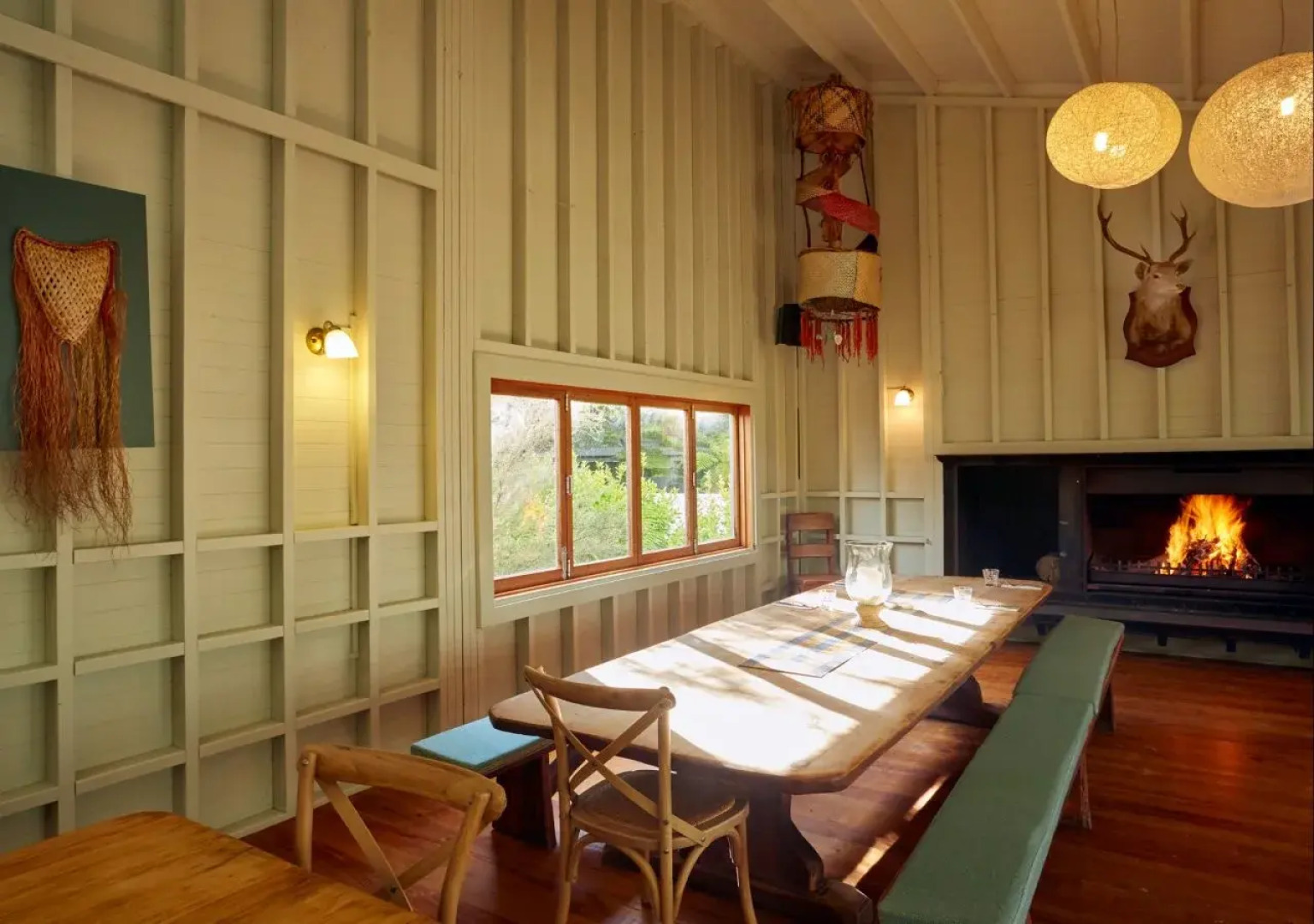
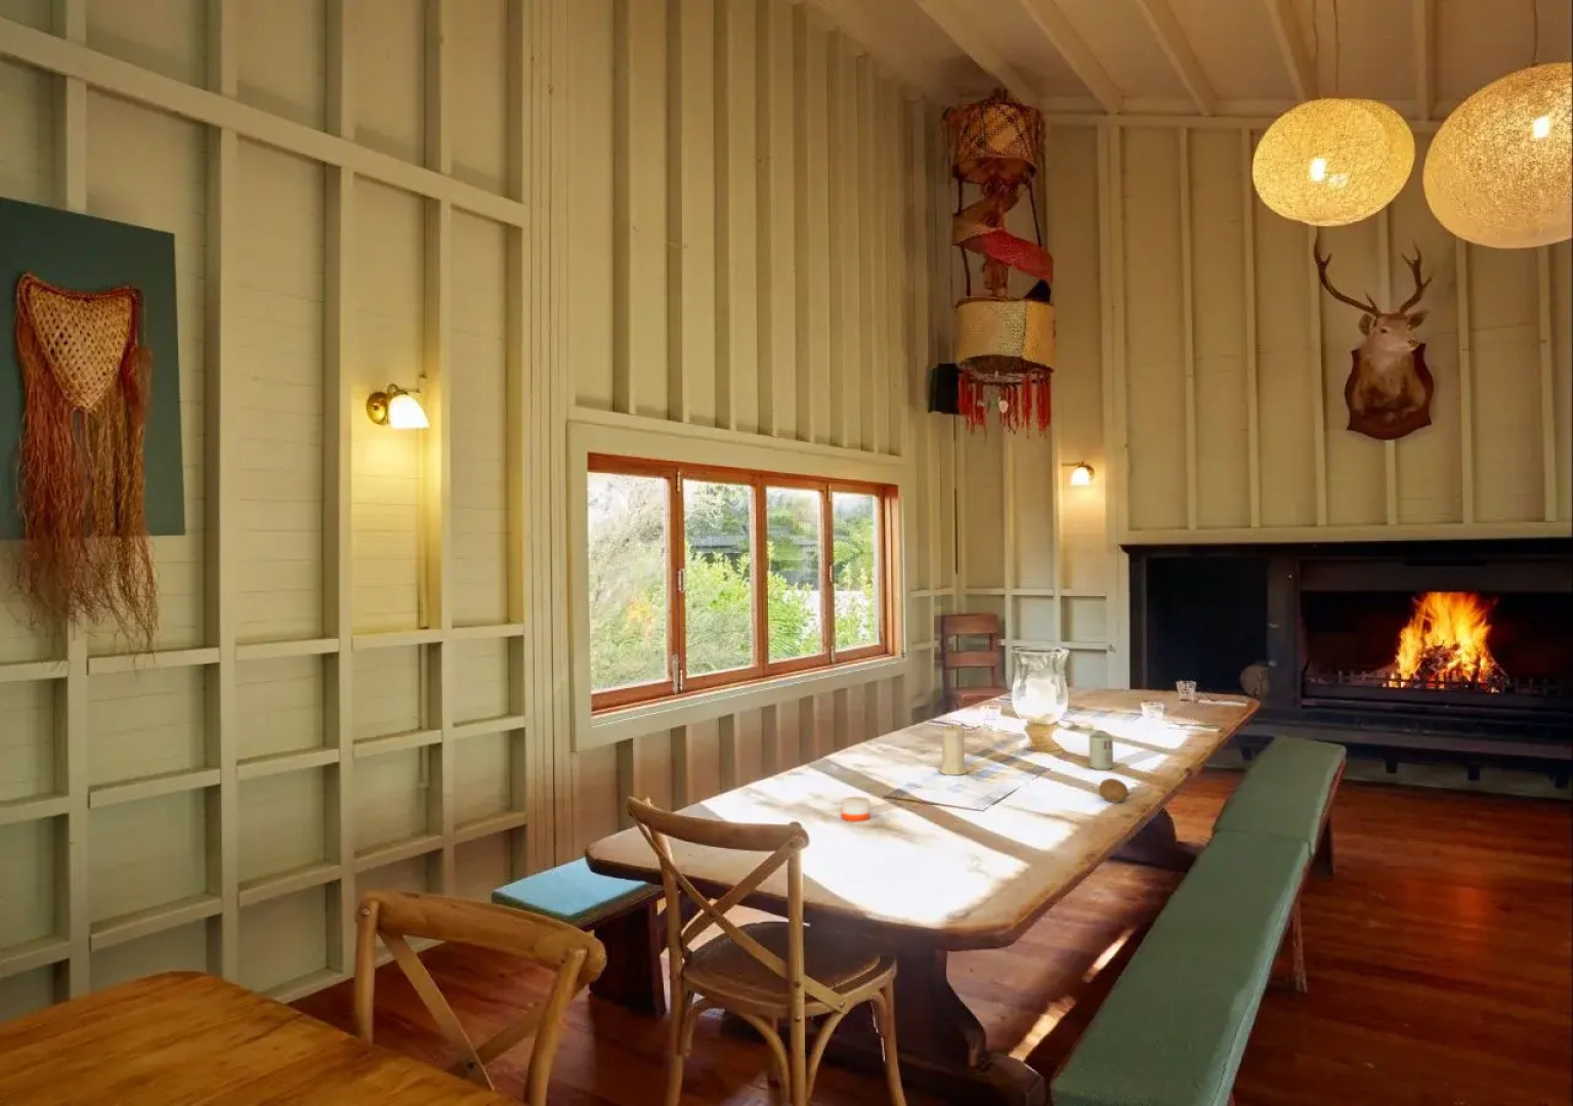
+ fruit [1098,777,1130,804]
+ cup [1088,734,1115,771]
+ candle [840,792,870,824]
+ candle [939,722,968,777]
